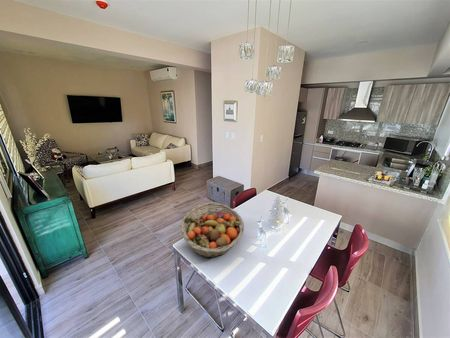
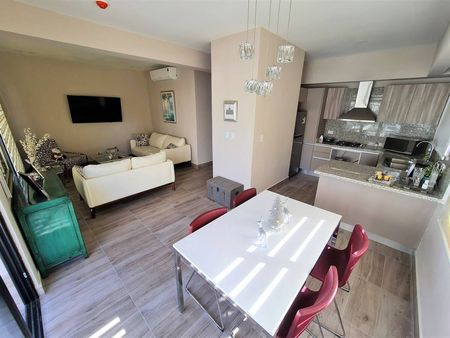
- fruit basket [179,202,245,258]
